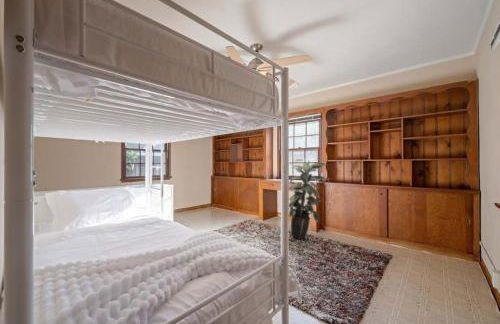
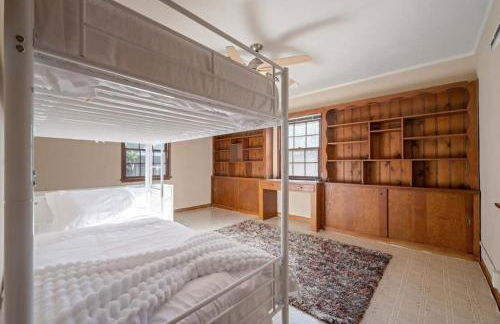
- indoor plant [288,158,328,240]
